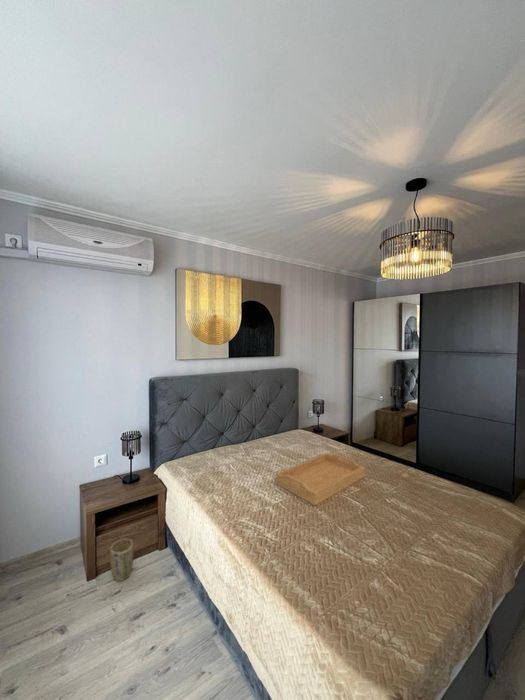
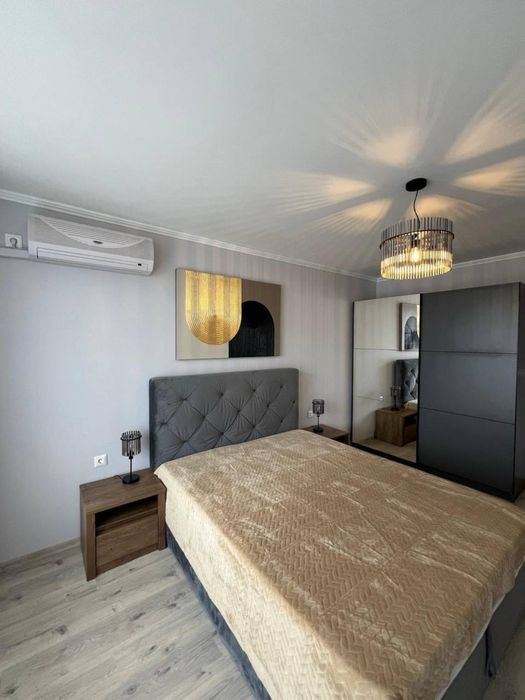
- serving tray [275,452,366,506]
- plant pot [109,538,134,582]
